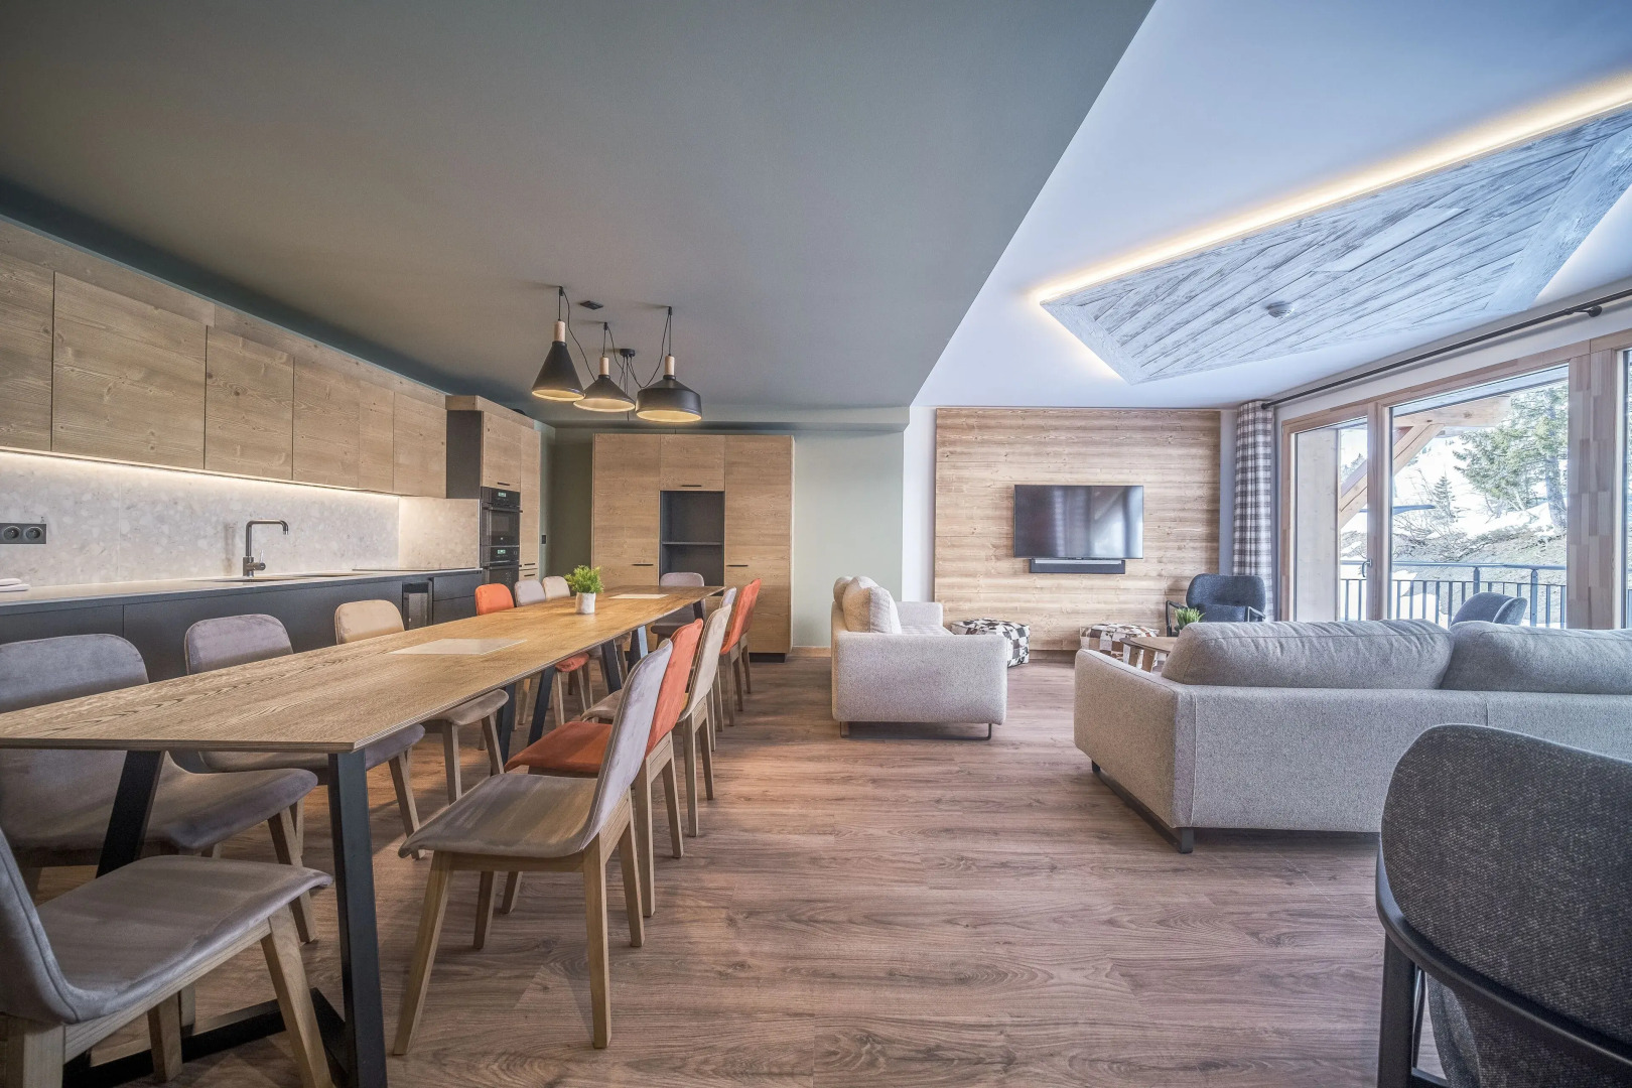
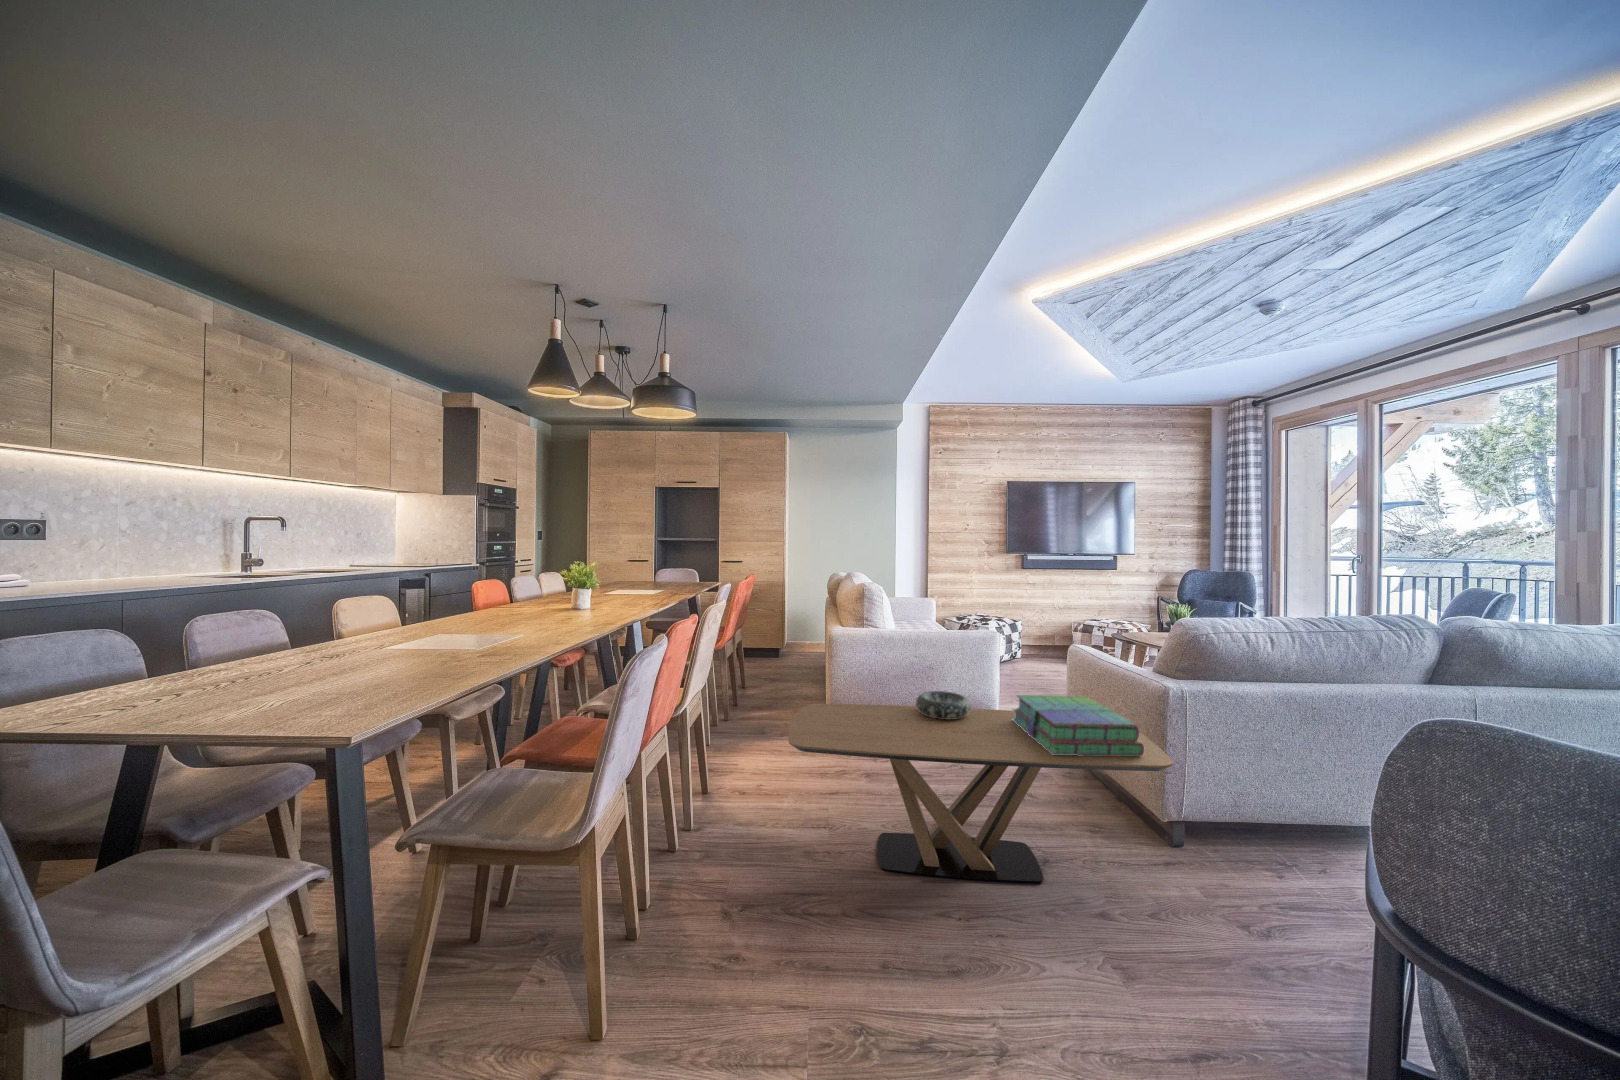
+ decorative bowl [915,689,972,720]
+ stack of books [1011,694,1144,756]
+ coffee table [787,703,1174,884]
